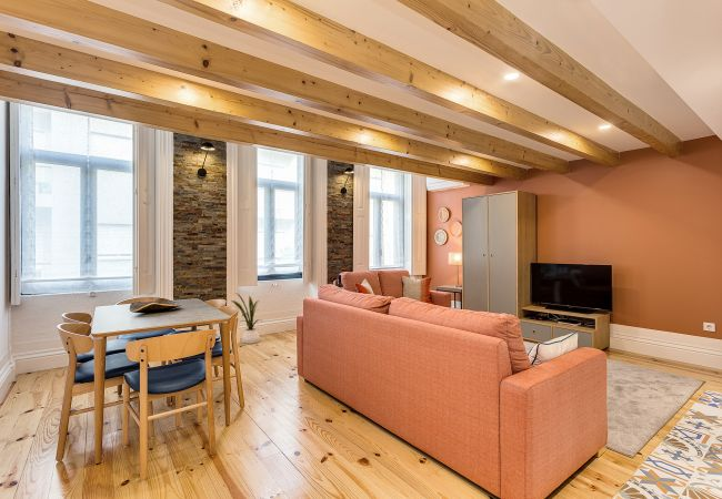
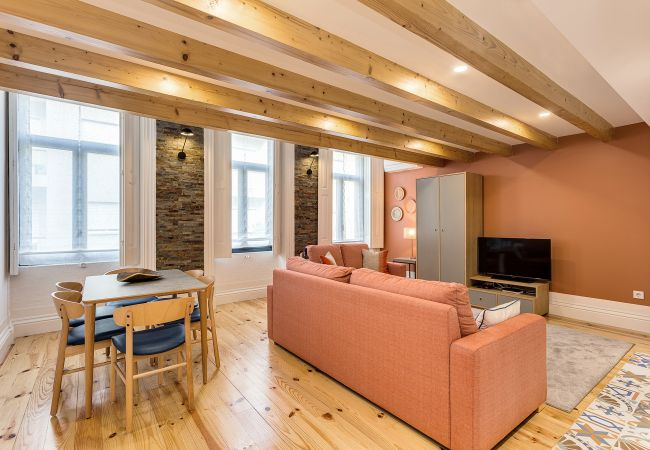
- house plant [230,292,263,345]
